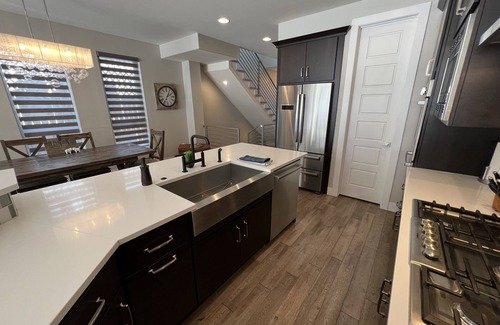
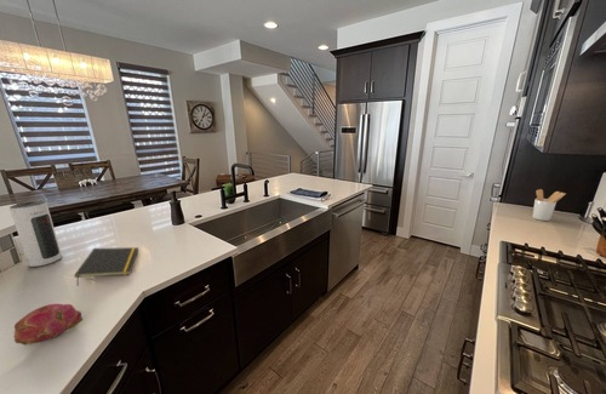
+ speaker [8,200,63,268]
+ utensil holder [531,188,566,222]
+ fruit [11,303,84,346]
+ notepad [74,246,139,287]
